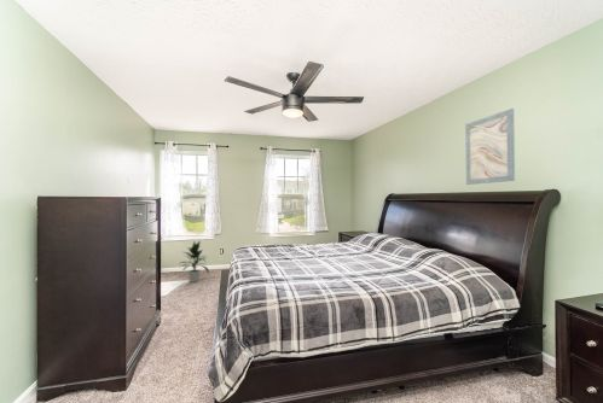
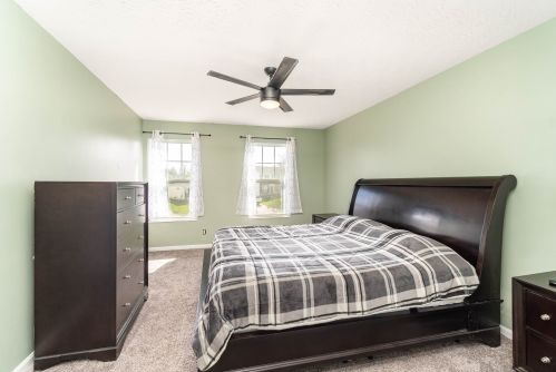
- indoor plant [178,239,210,284]
- wall art [464,107,516,186]
